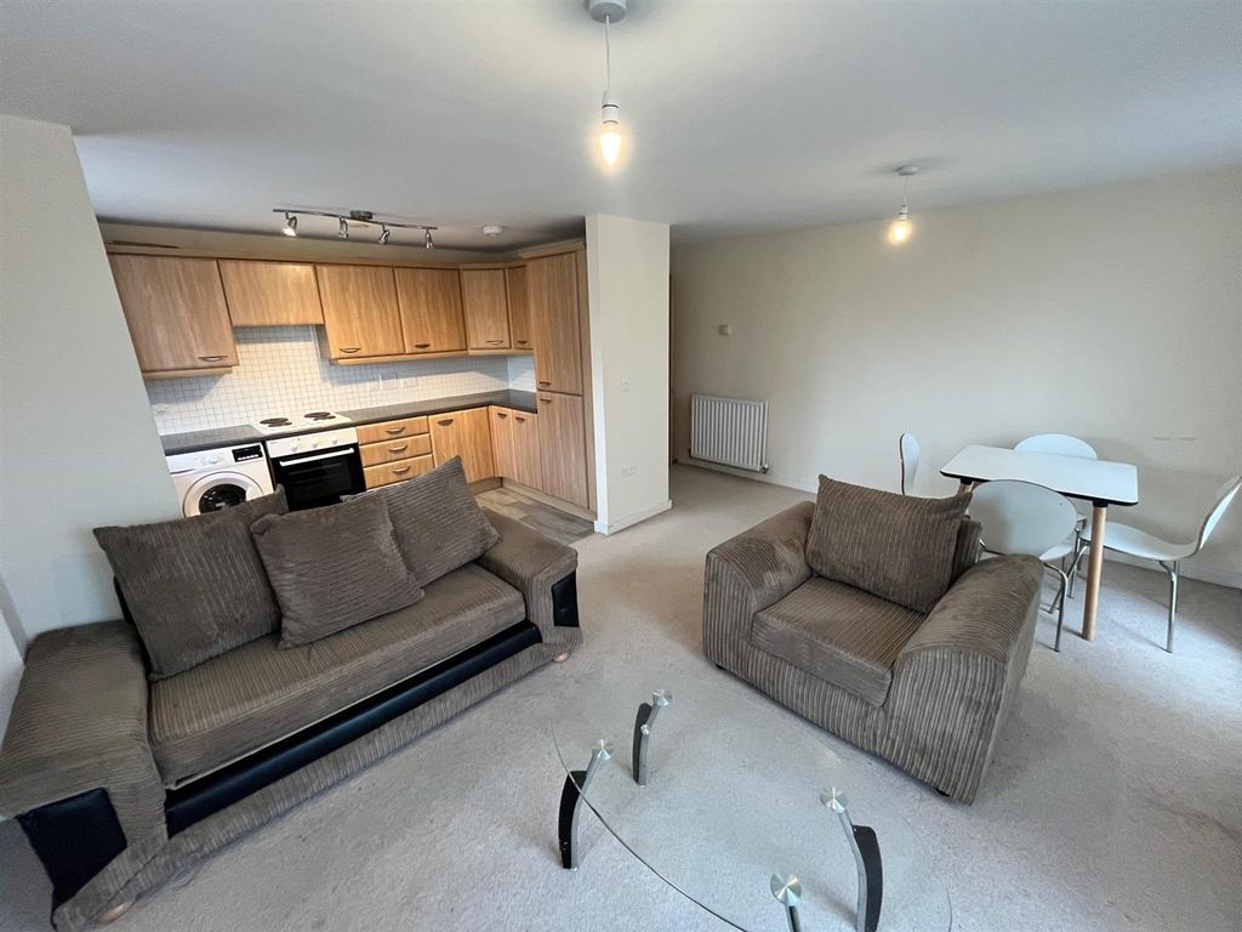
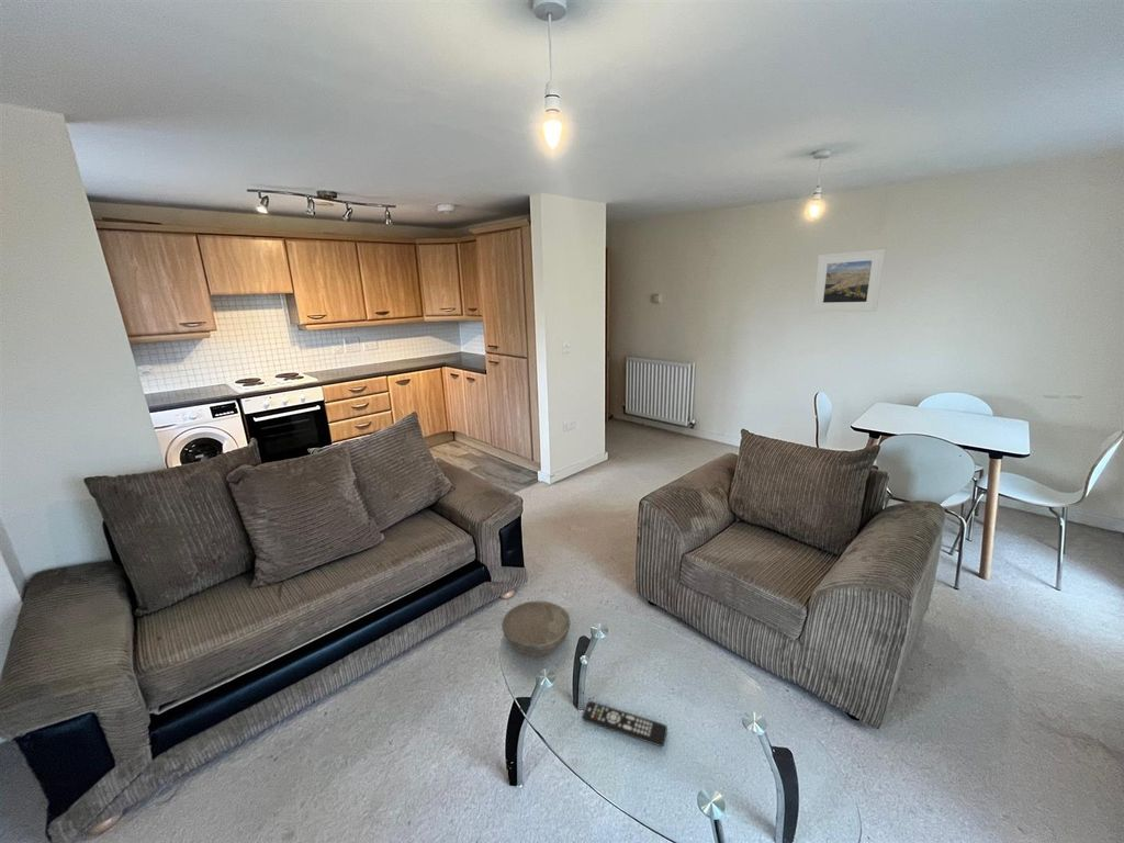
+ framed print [811,248,886,313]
+ remote control [582,700,668,748]
+ bowl [501,600,571,657]
